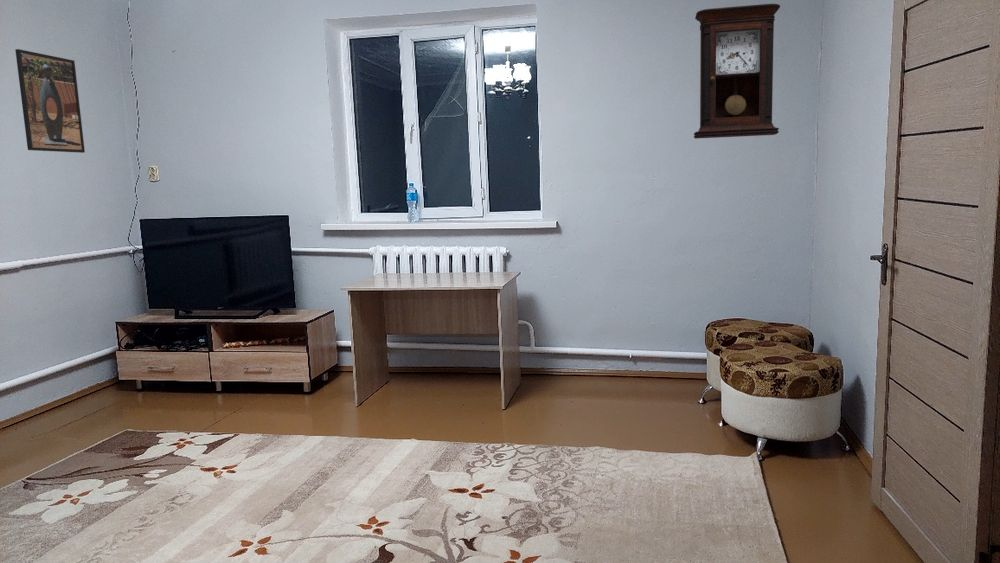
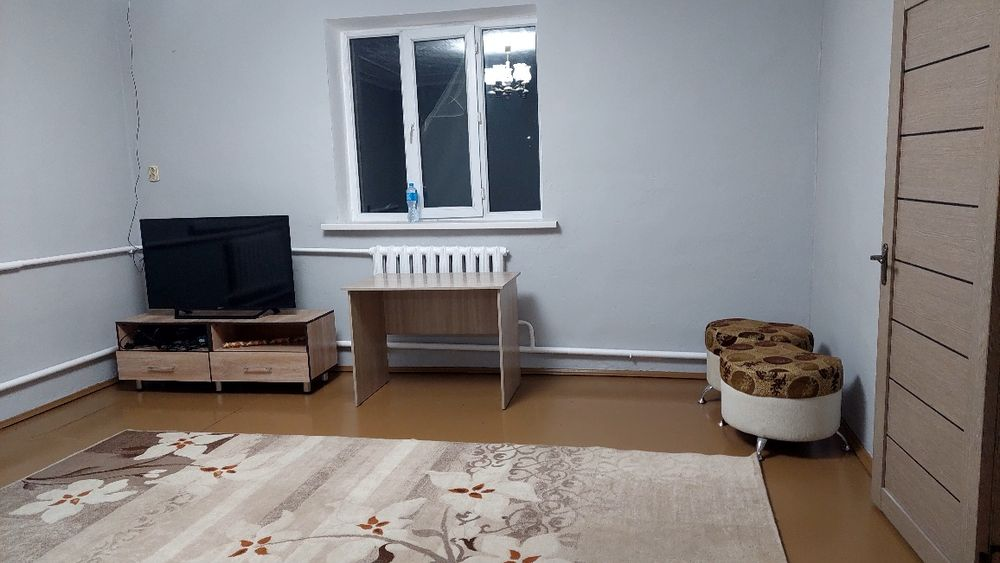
- pendulum clock [693,3,781,139]
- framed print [14,48,86,154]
